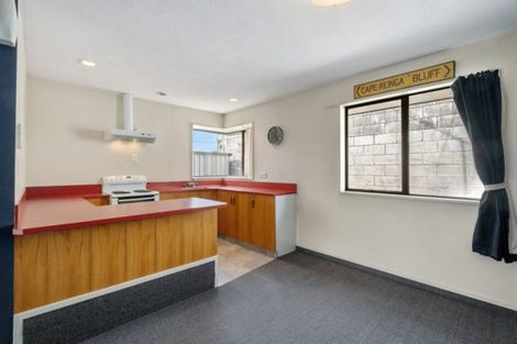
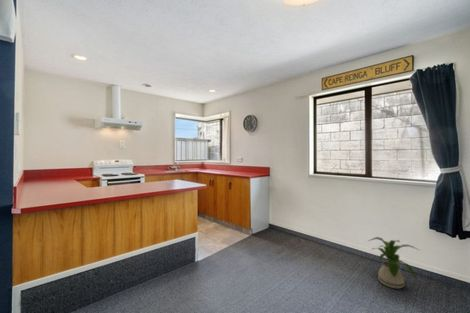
+ house plant [367,236,420,289]
